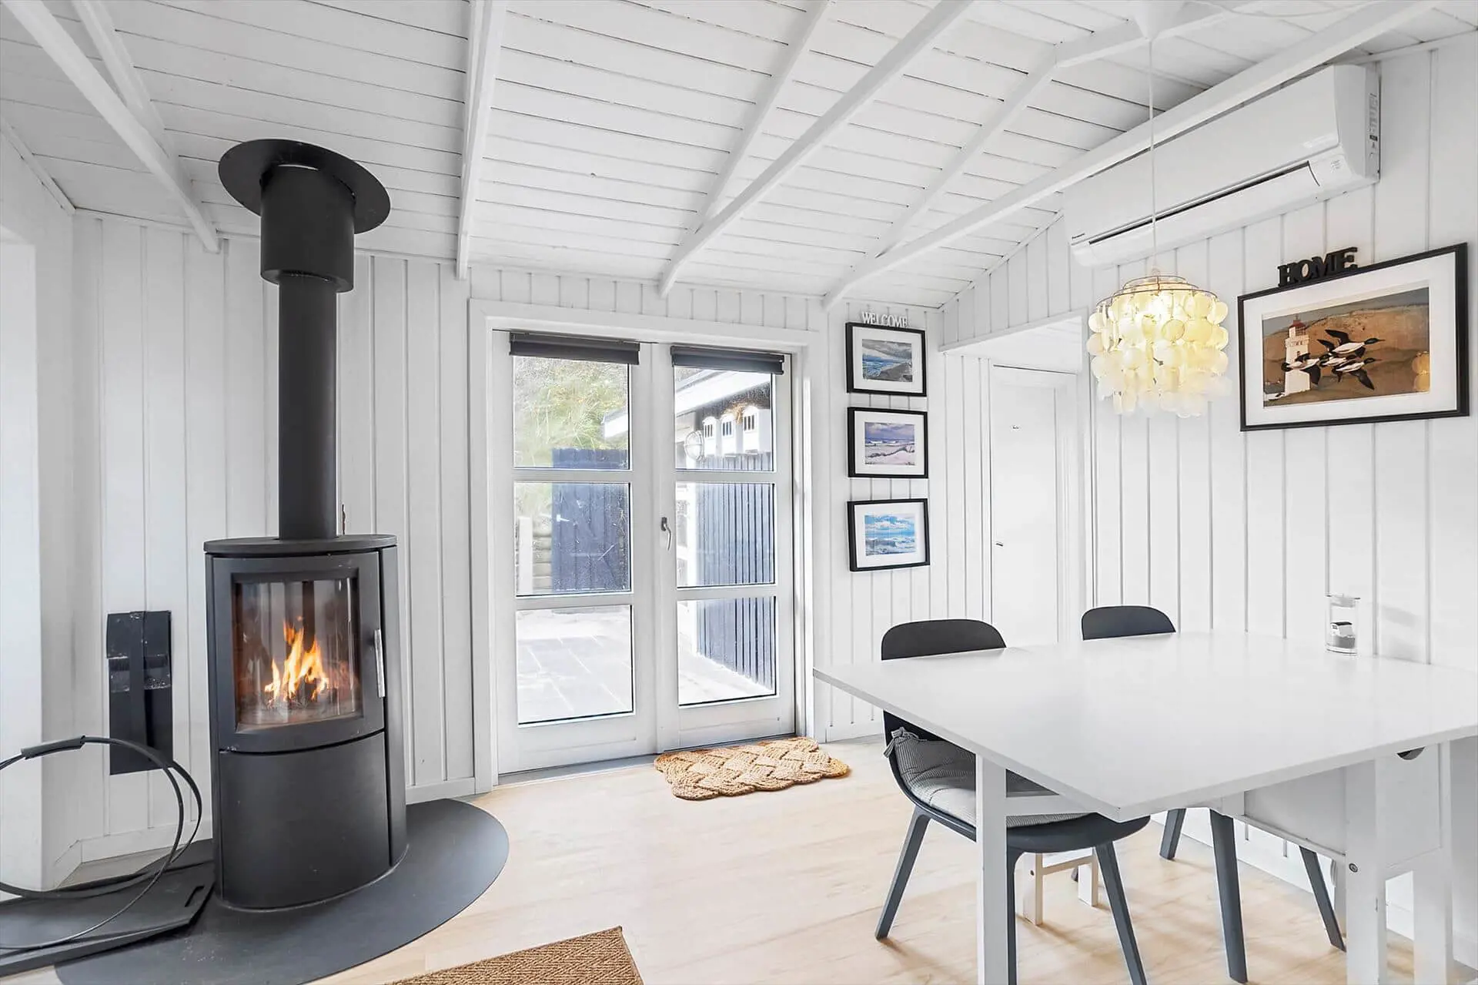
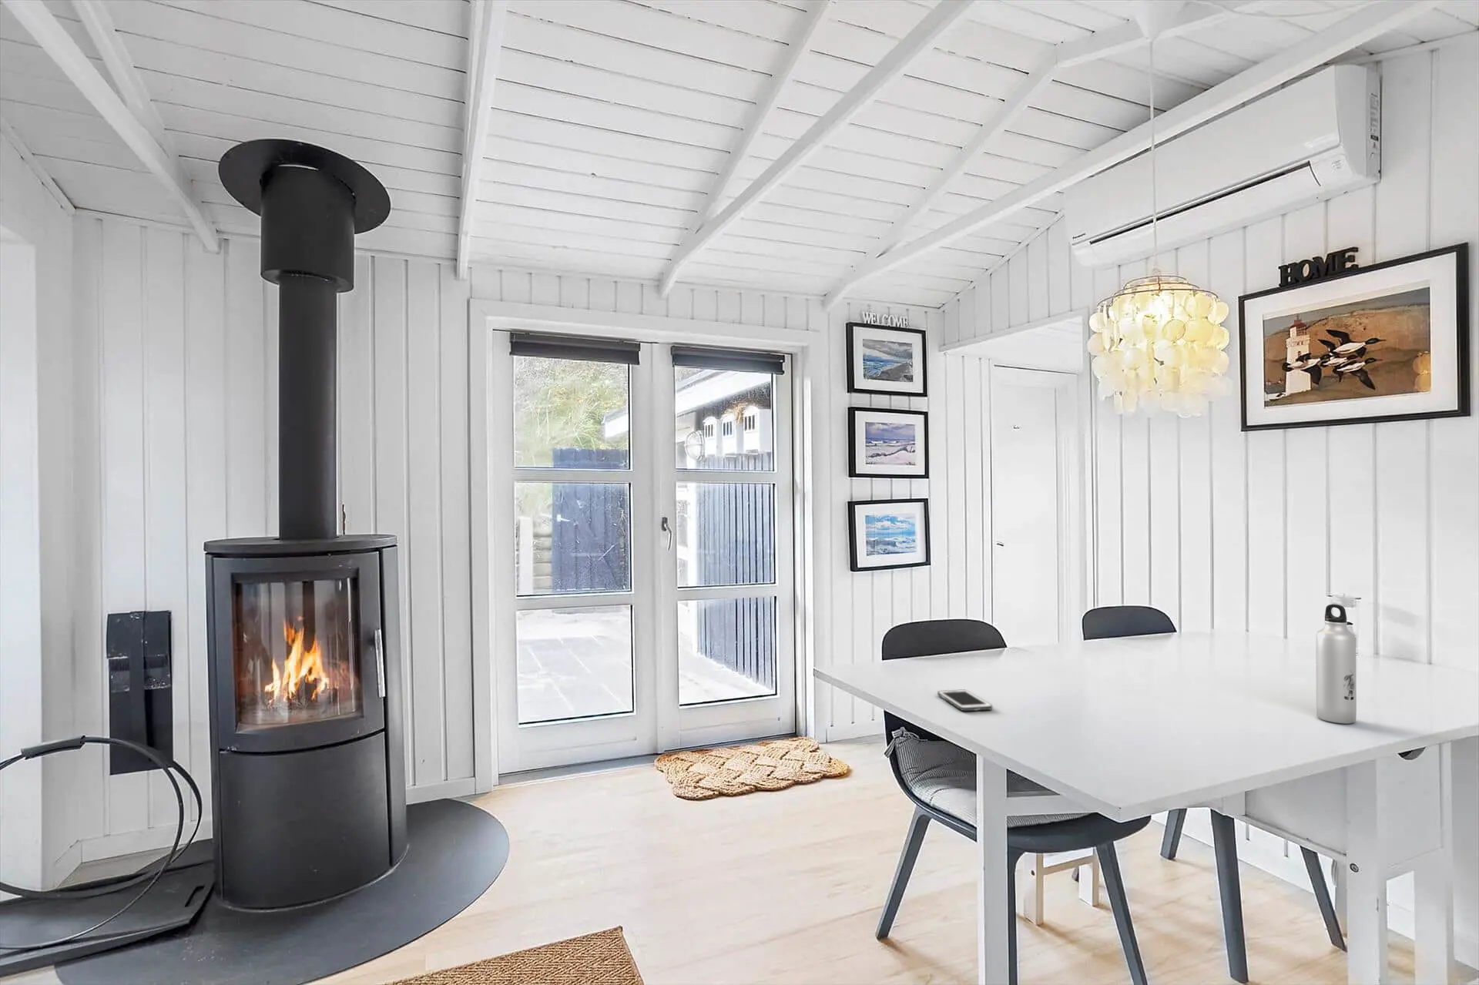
+ cell phone [937,688,993,711]
+ water bottle [1315,604,1357,724]
